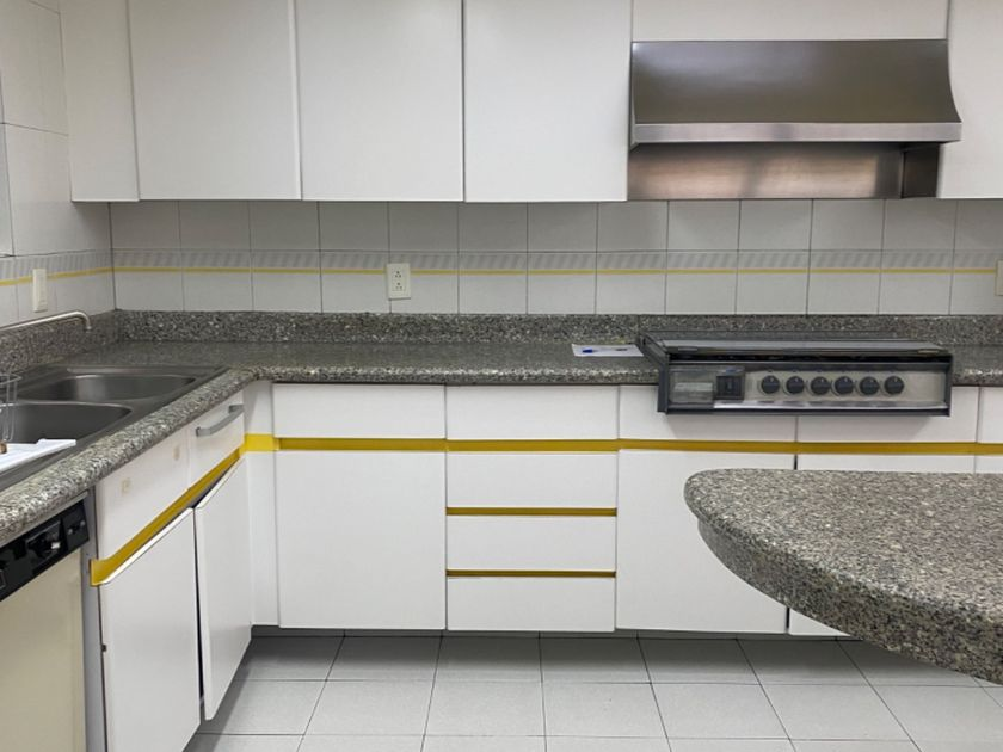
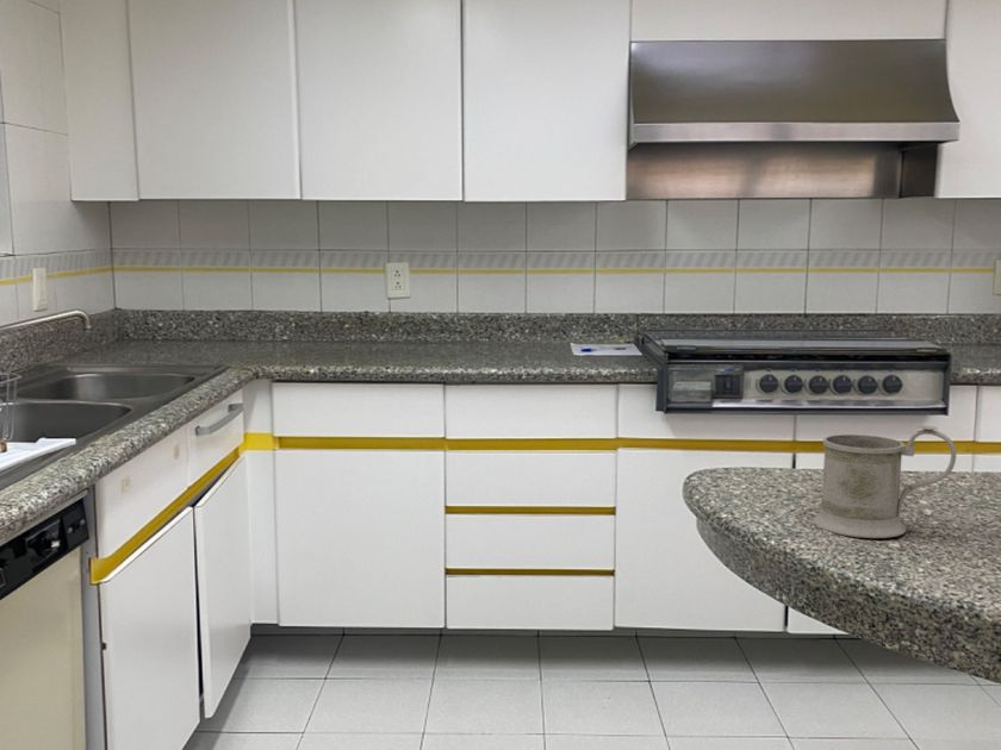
+ mug [812,424,957,539]
